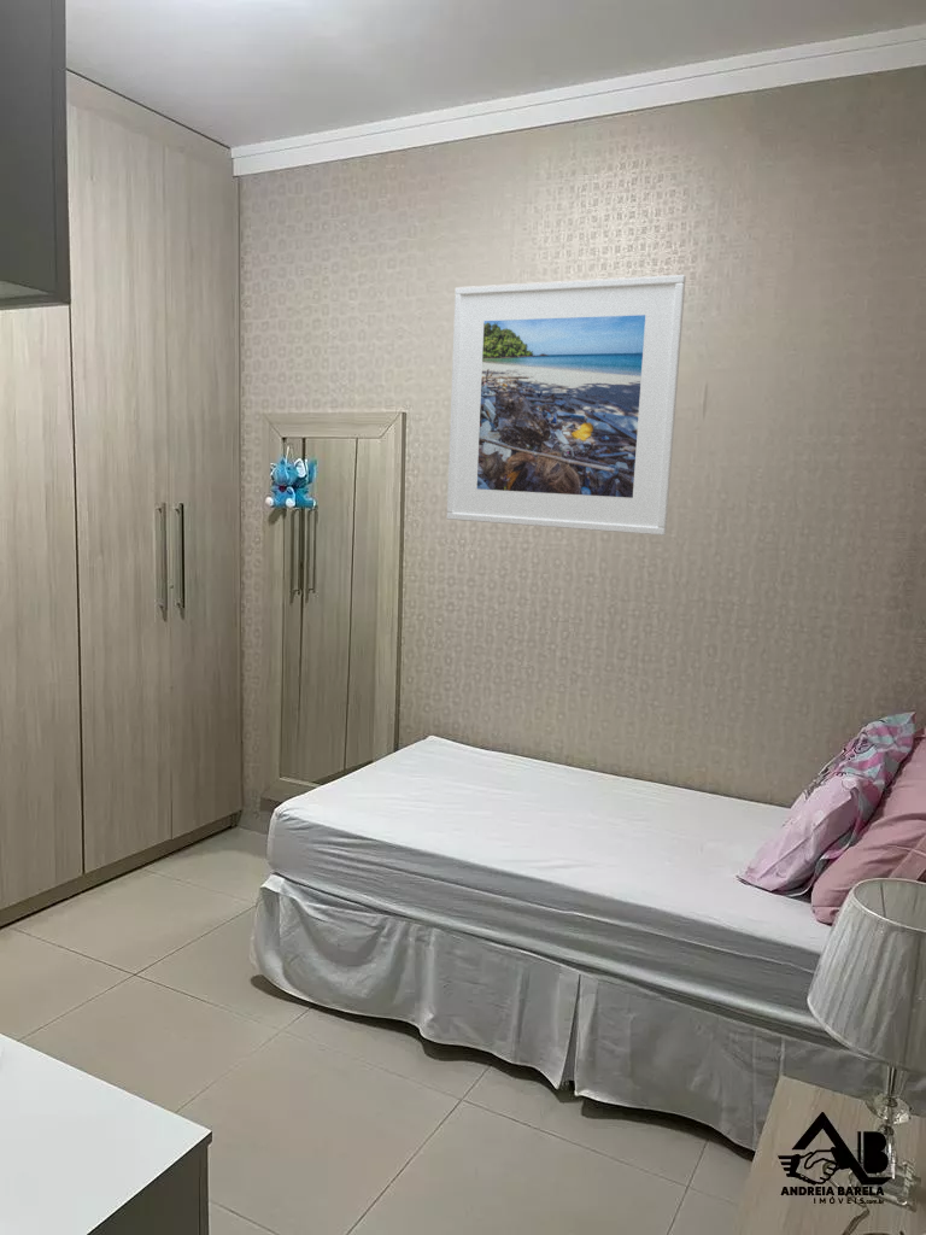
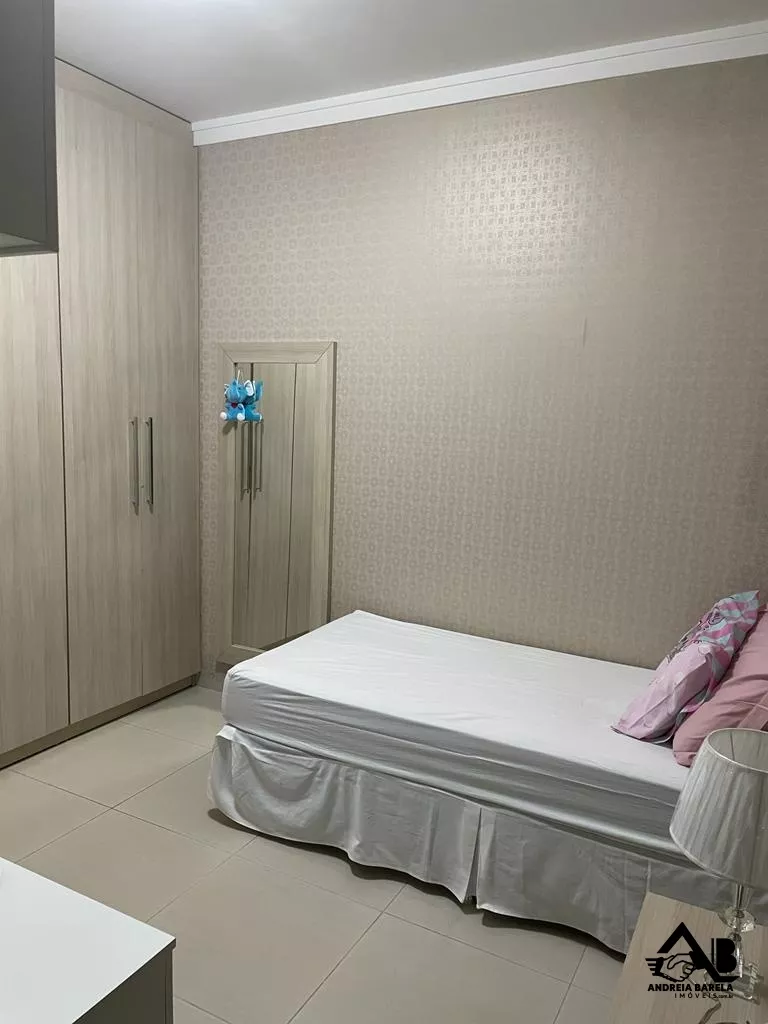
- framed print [446,274,687,537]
